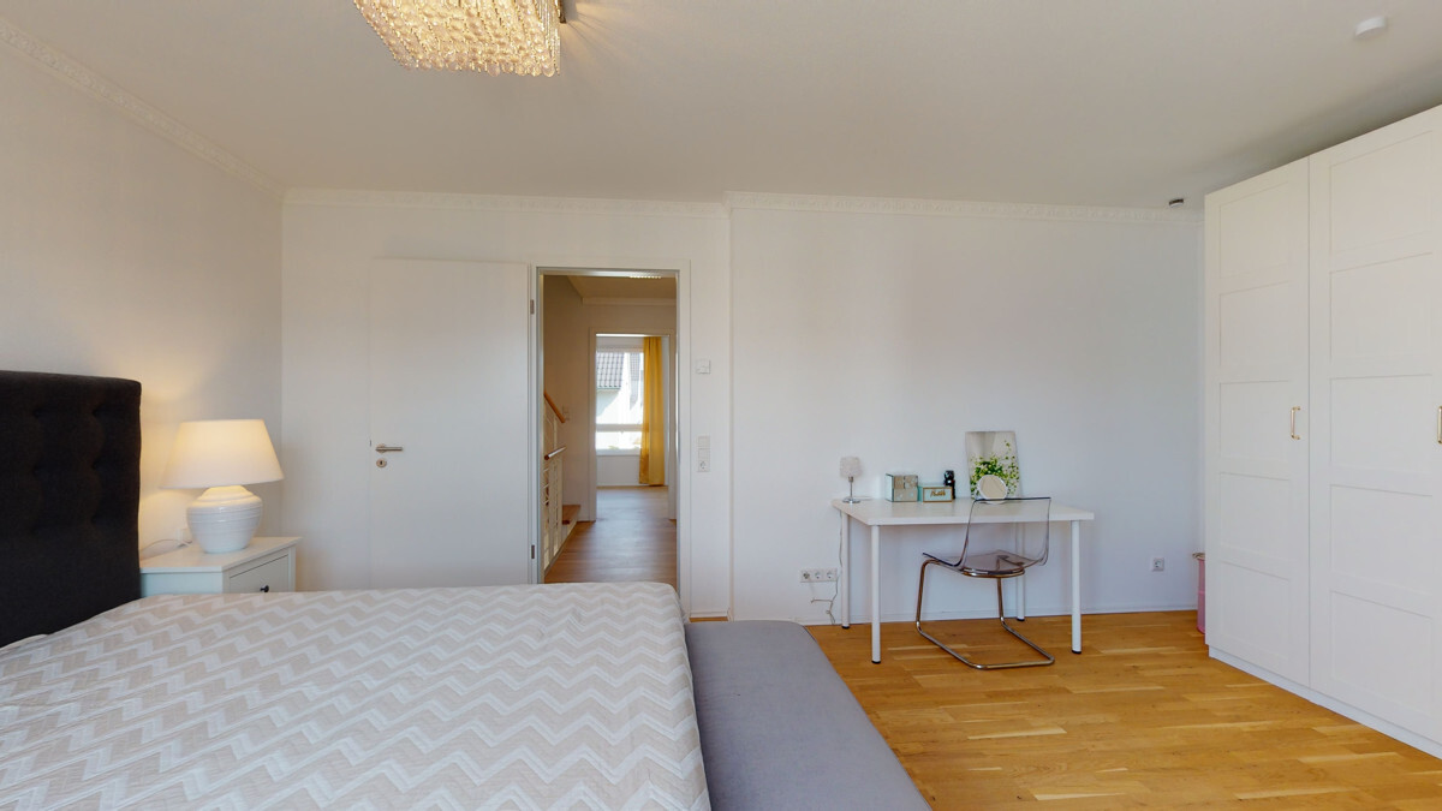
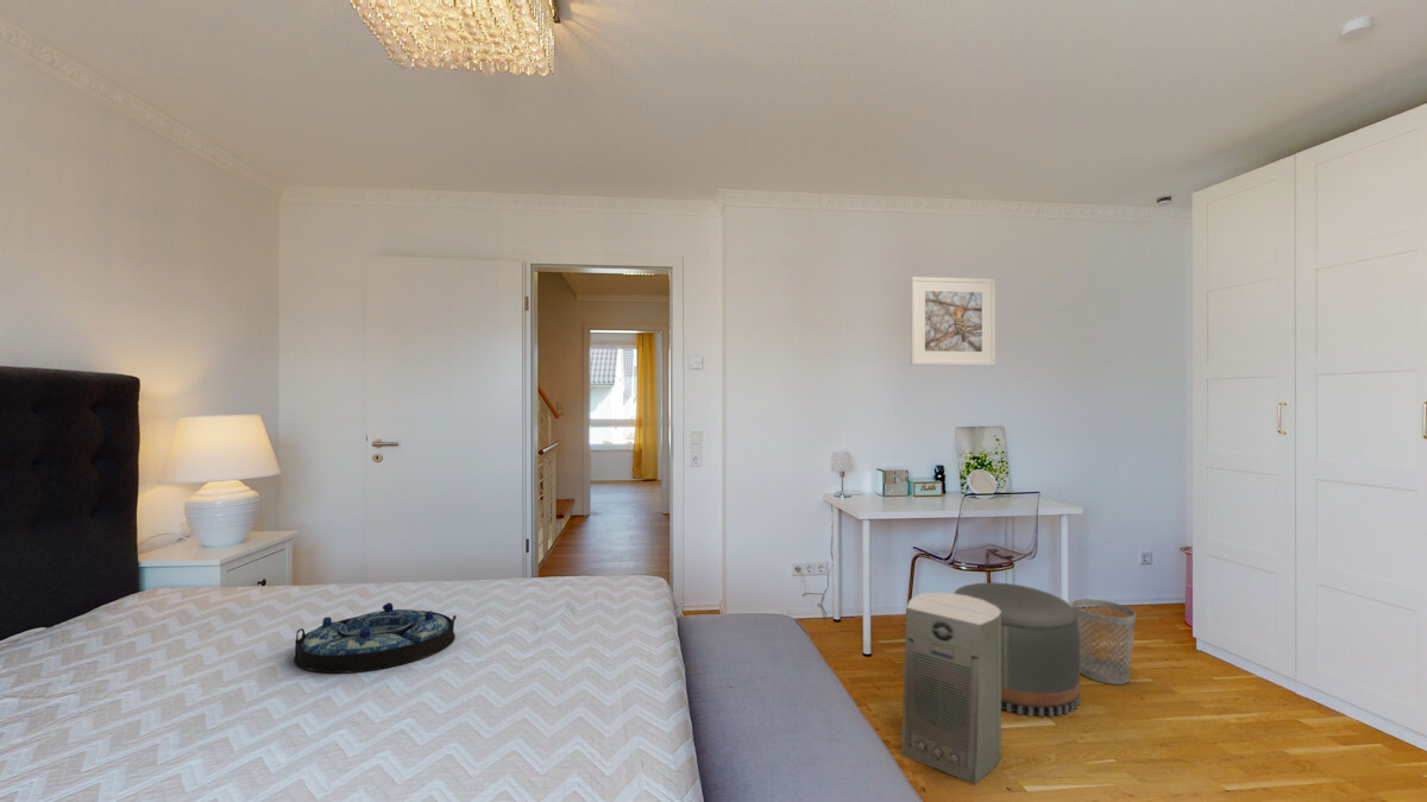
+ wastebasket [1070,598,1137,686]
+ pouf [954,581,1081,718]
+ fan [900,592,1002,785]
+ serving tray [293,601,458,674]
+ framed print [910,276,997,367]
